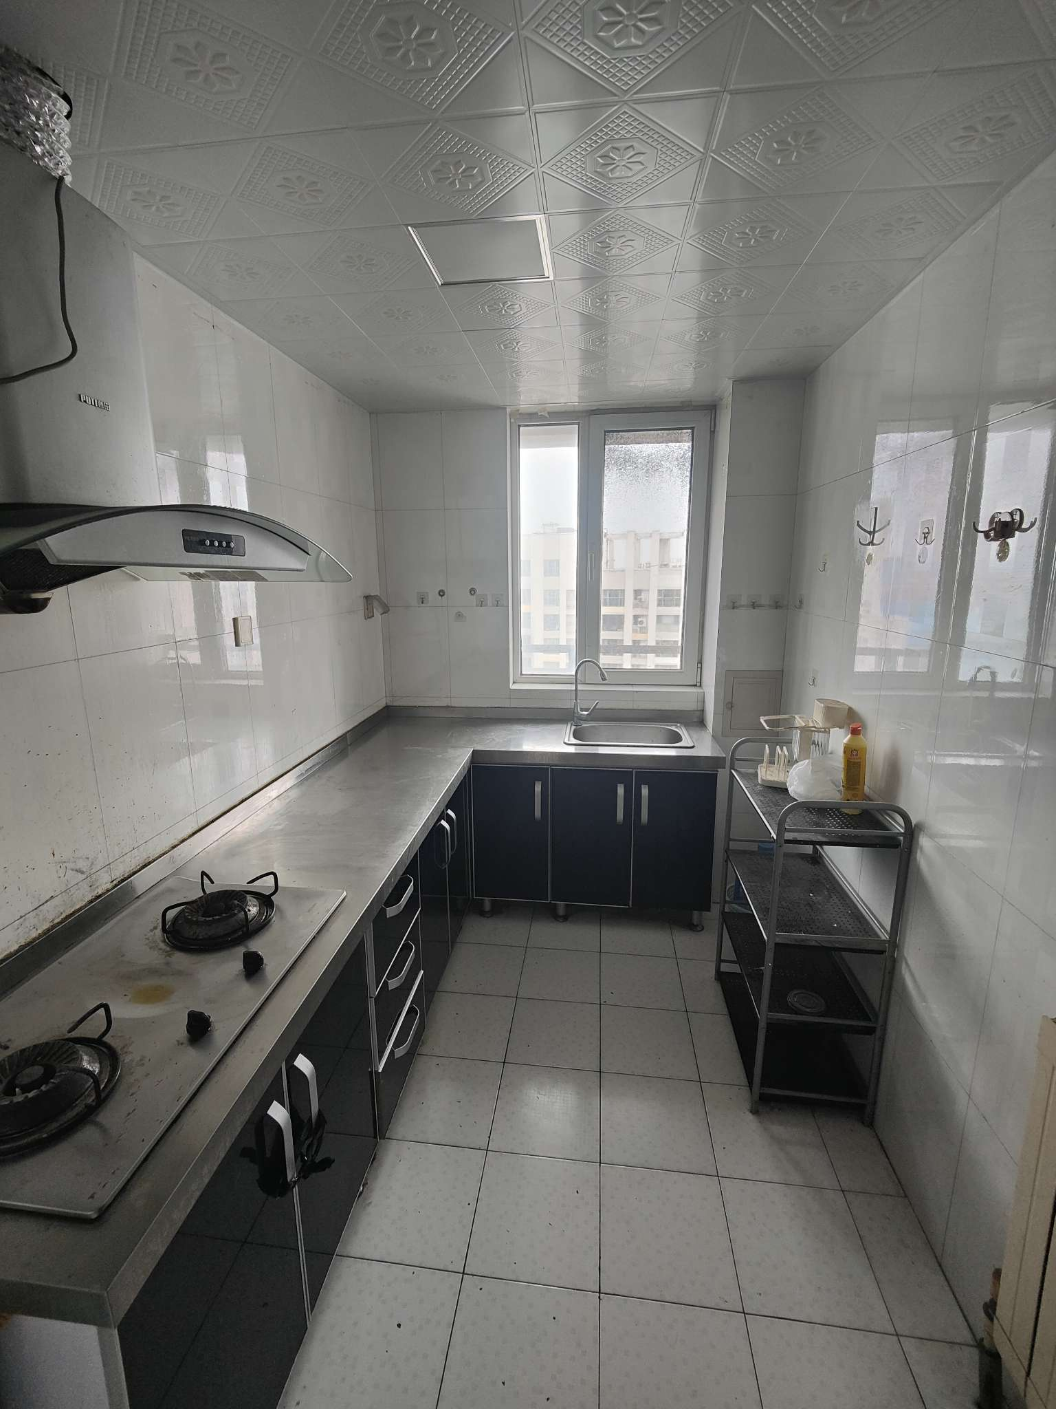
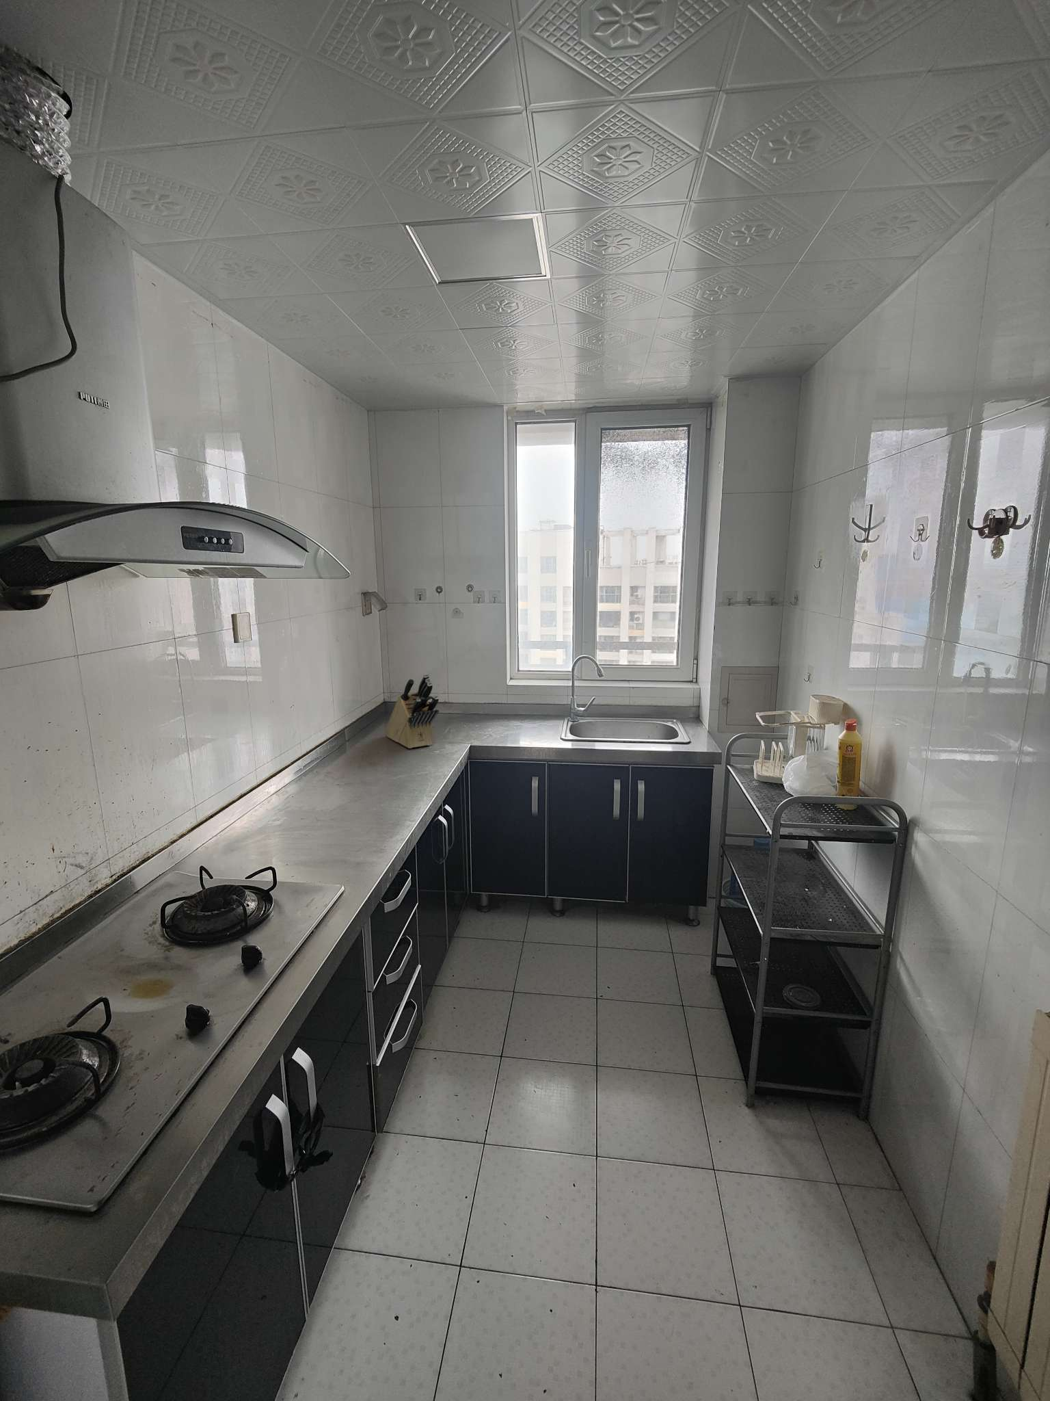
+ knife block [385,673,440,749]
